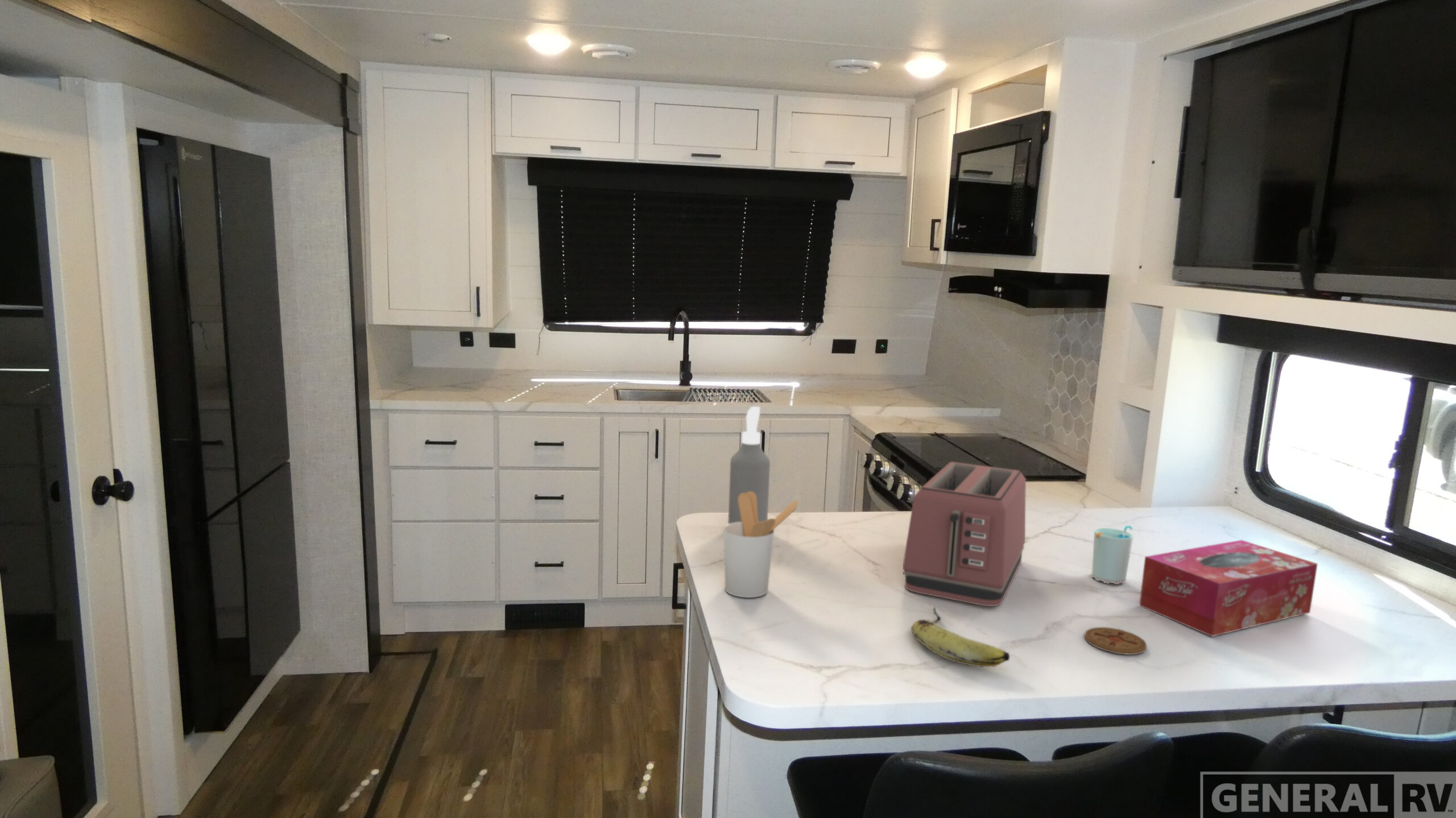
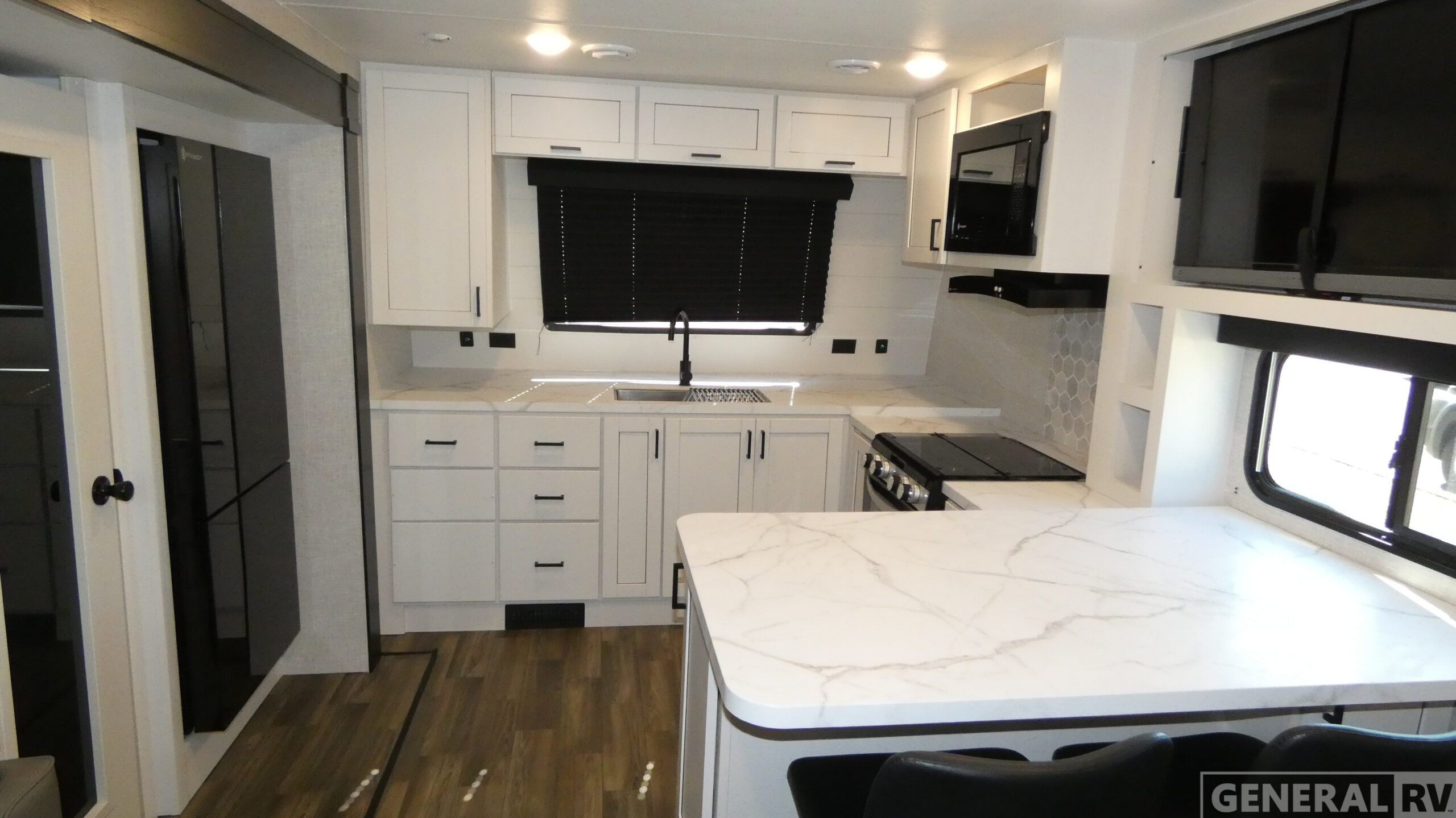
- utensil holder [723,492,800,598]
- spray bottle [727,406,771,525]
- fruit [911,607,1011,667]
- cup [1091,525,1134,585]
- toaster [902,461,1027,607]
- coaster [1084,626,1148,655]
- tissue box [1139,539,1318,637]
